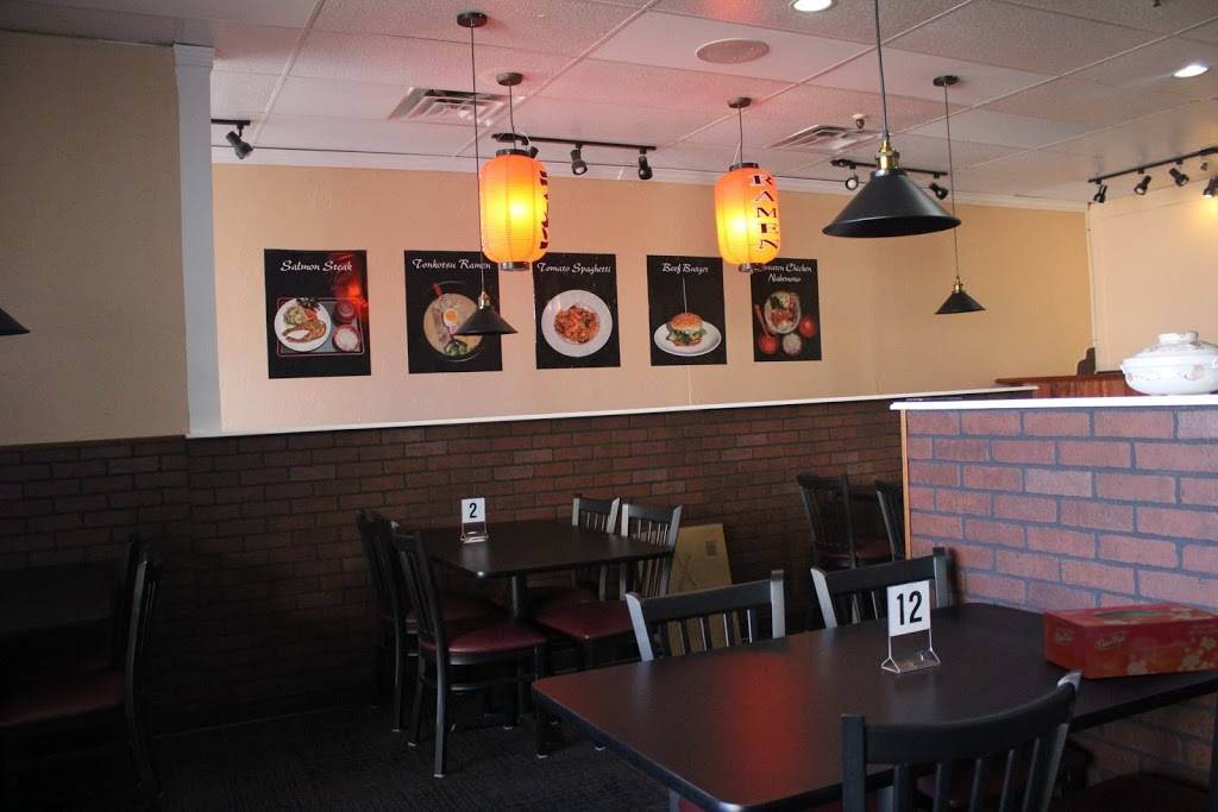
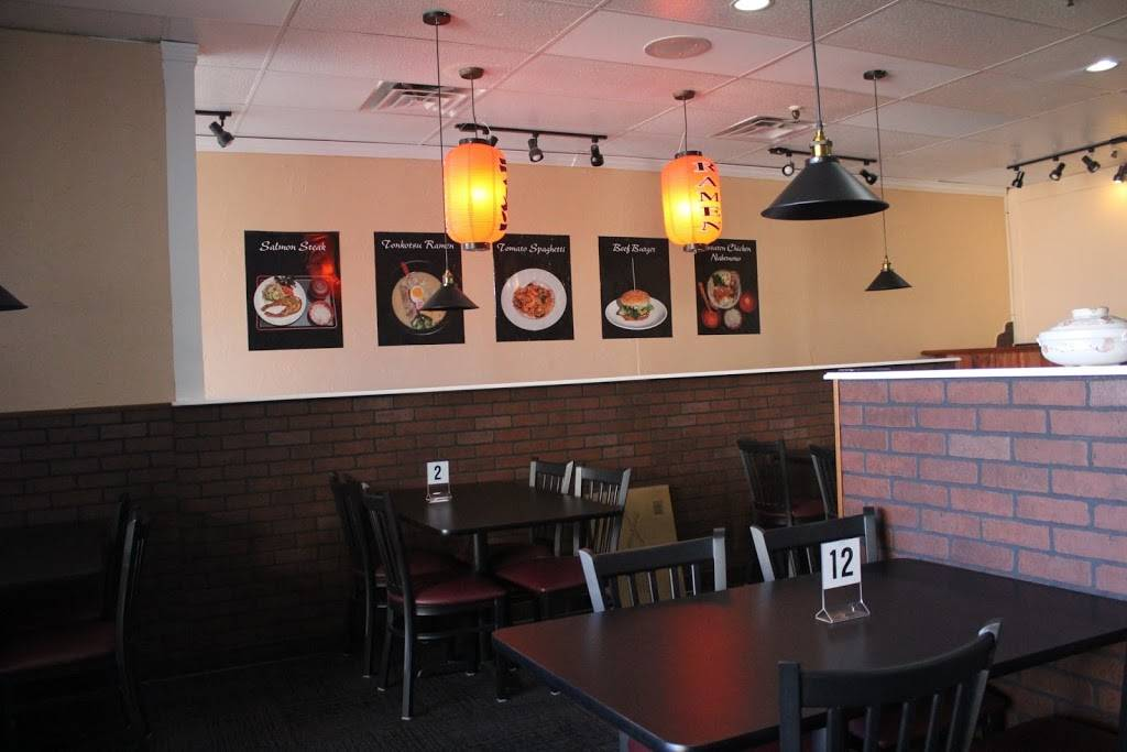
- tissue box [1042,602,1218,680]
